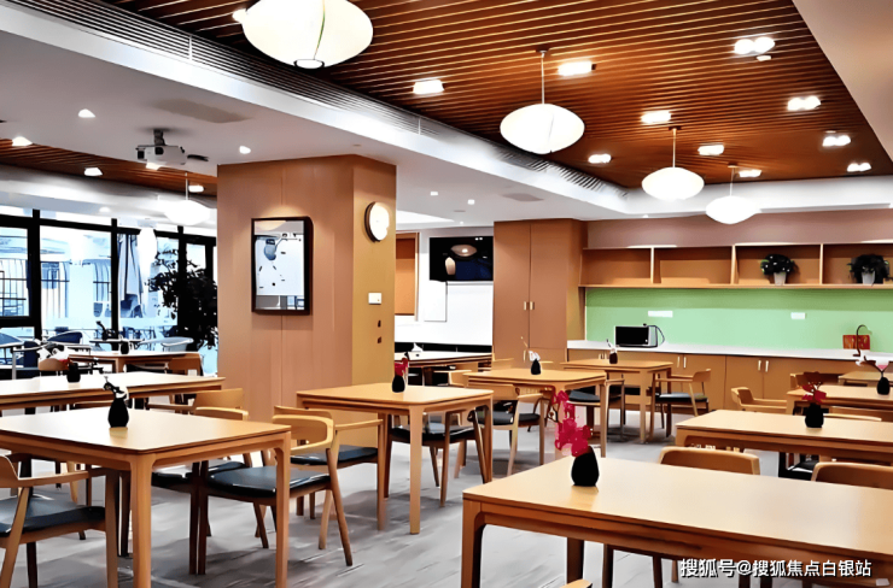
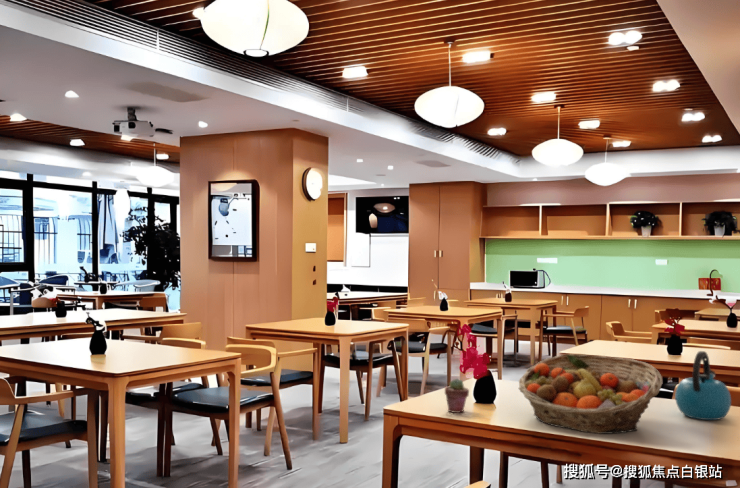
+ fruit basket [518,353,663,435]
+ potted succulent [444,378,470,414]
+ kettle [674,350,732,421]
